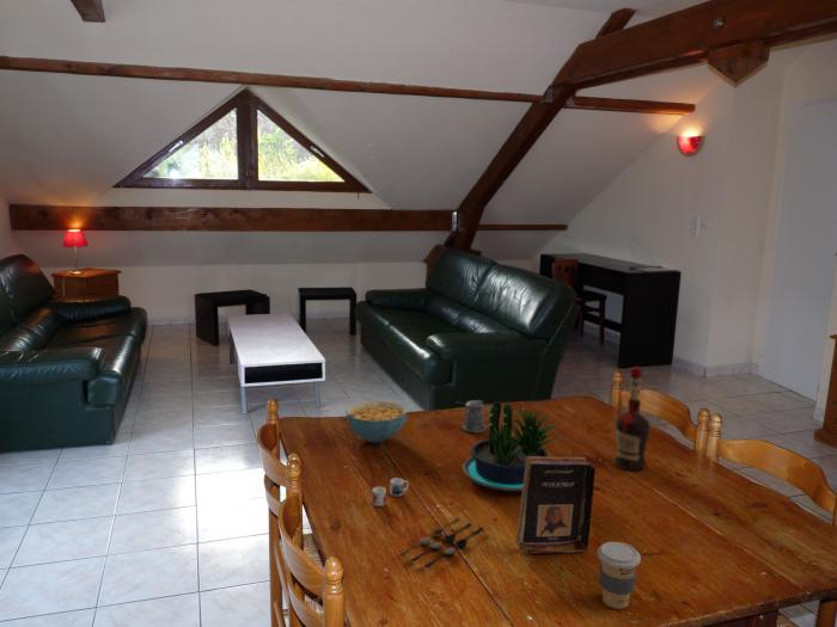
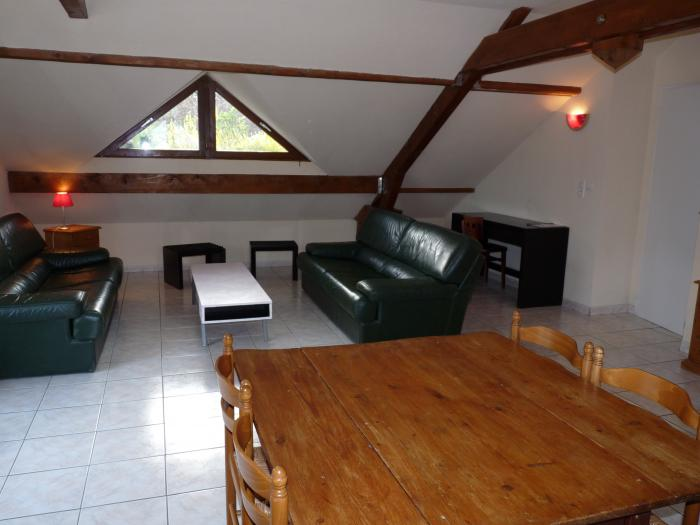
- book [514,456,597,555]
- cereal bowl [344,400,408,444]
- potted plant [462,400,570,492]
- spoon [398,517,484,568]
- pepper shaker [453,399,488,434]
- mug [371,477,410,508]
- coffee cup [597,541,642,610]
- liquor [613,365,652,472]
